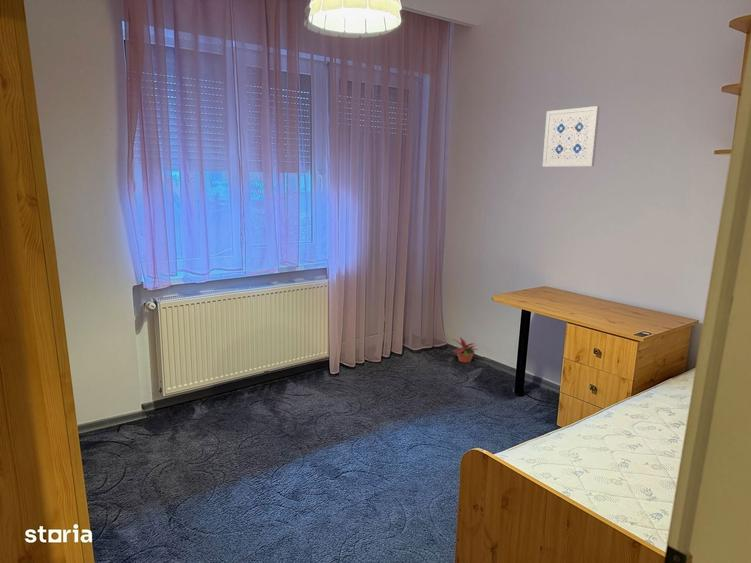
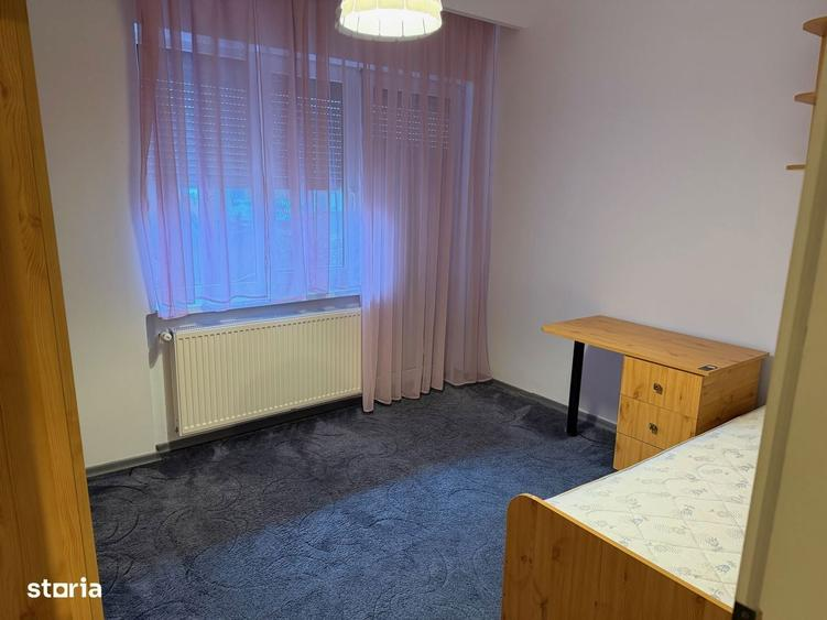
- potted plant [451,335,480,364]
- wall art [542,105,601,167]
